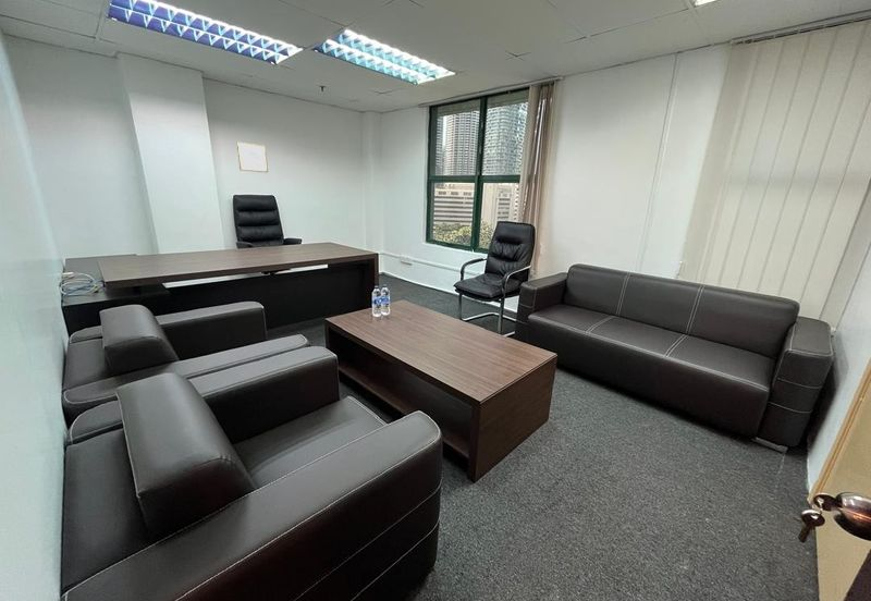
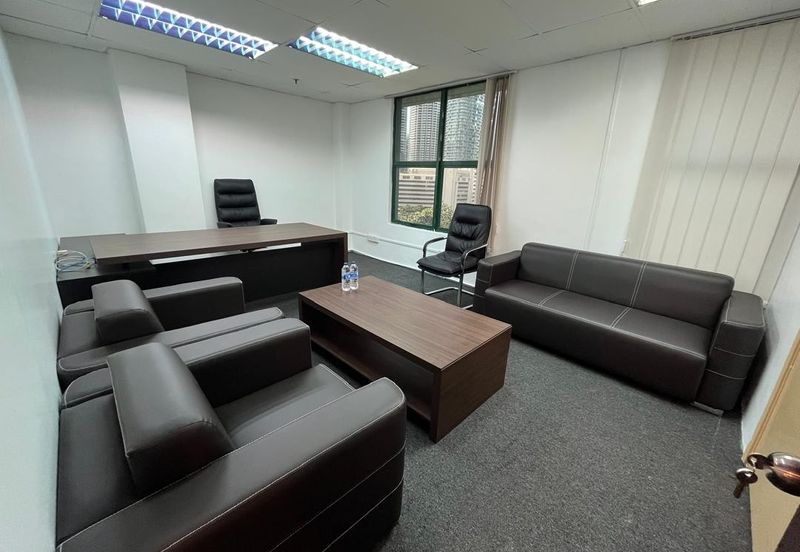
- wall art [236,142,269,173]
